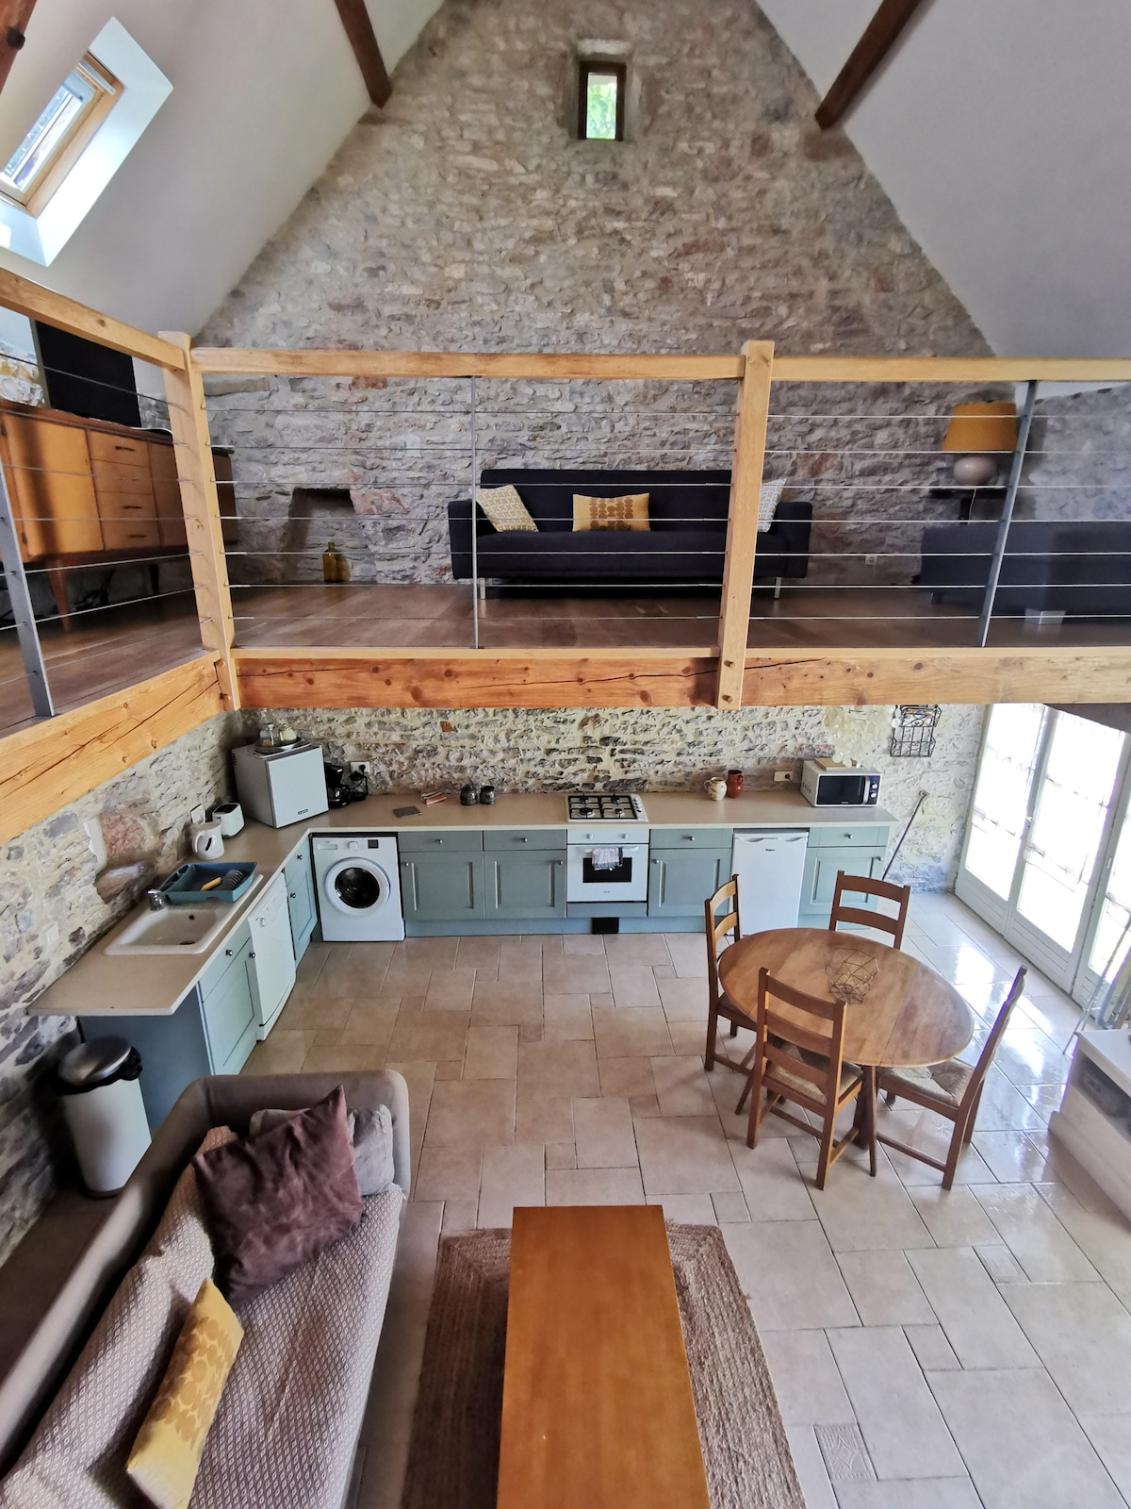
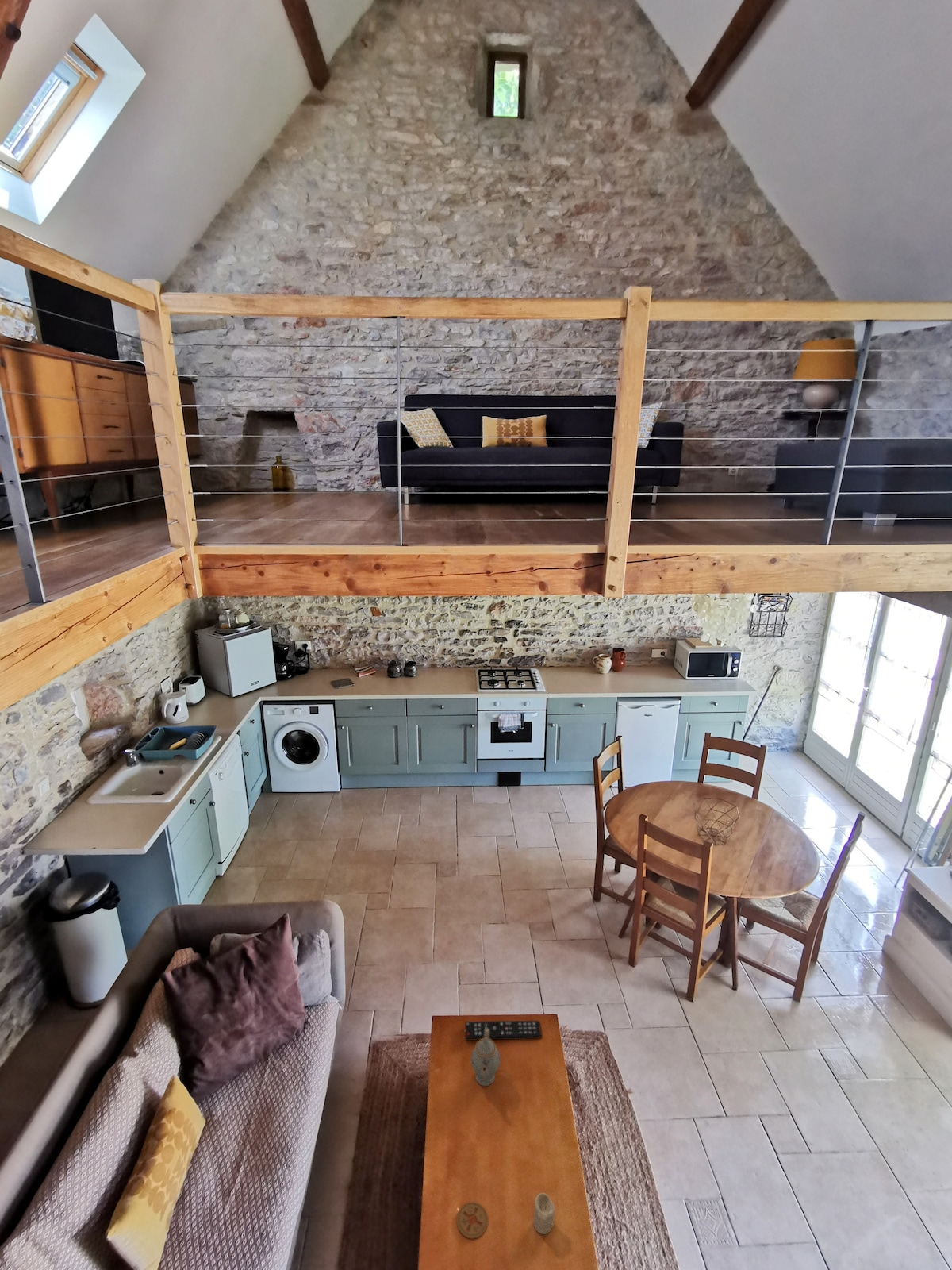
+ chinaware [470,1029,501,1087]
+ remote control [464,1020,543,1041]
+ candle [533,1192,555,1235]
+ coaster [456,1201,489,1240]
